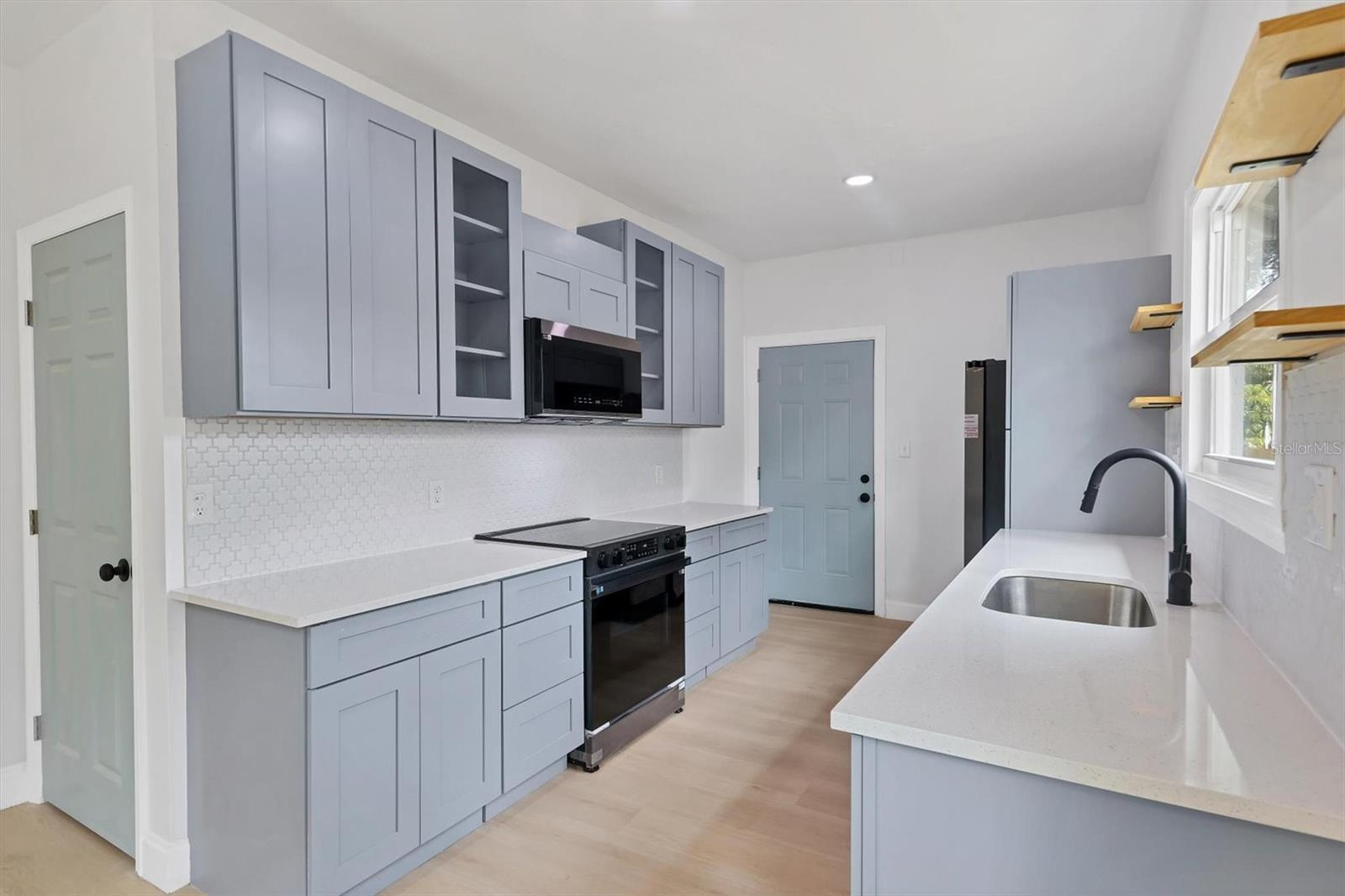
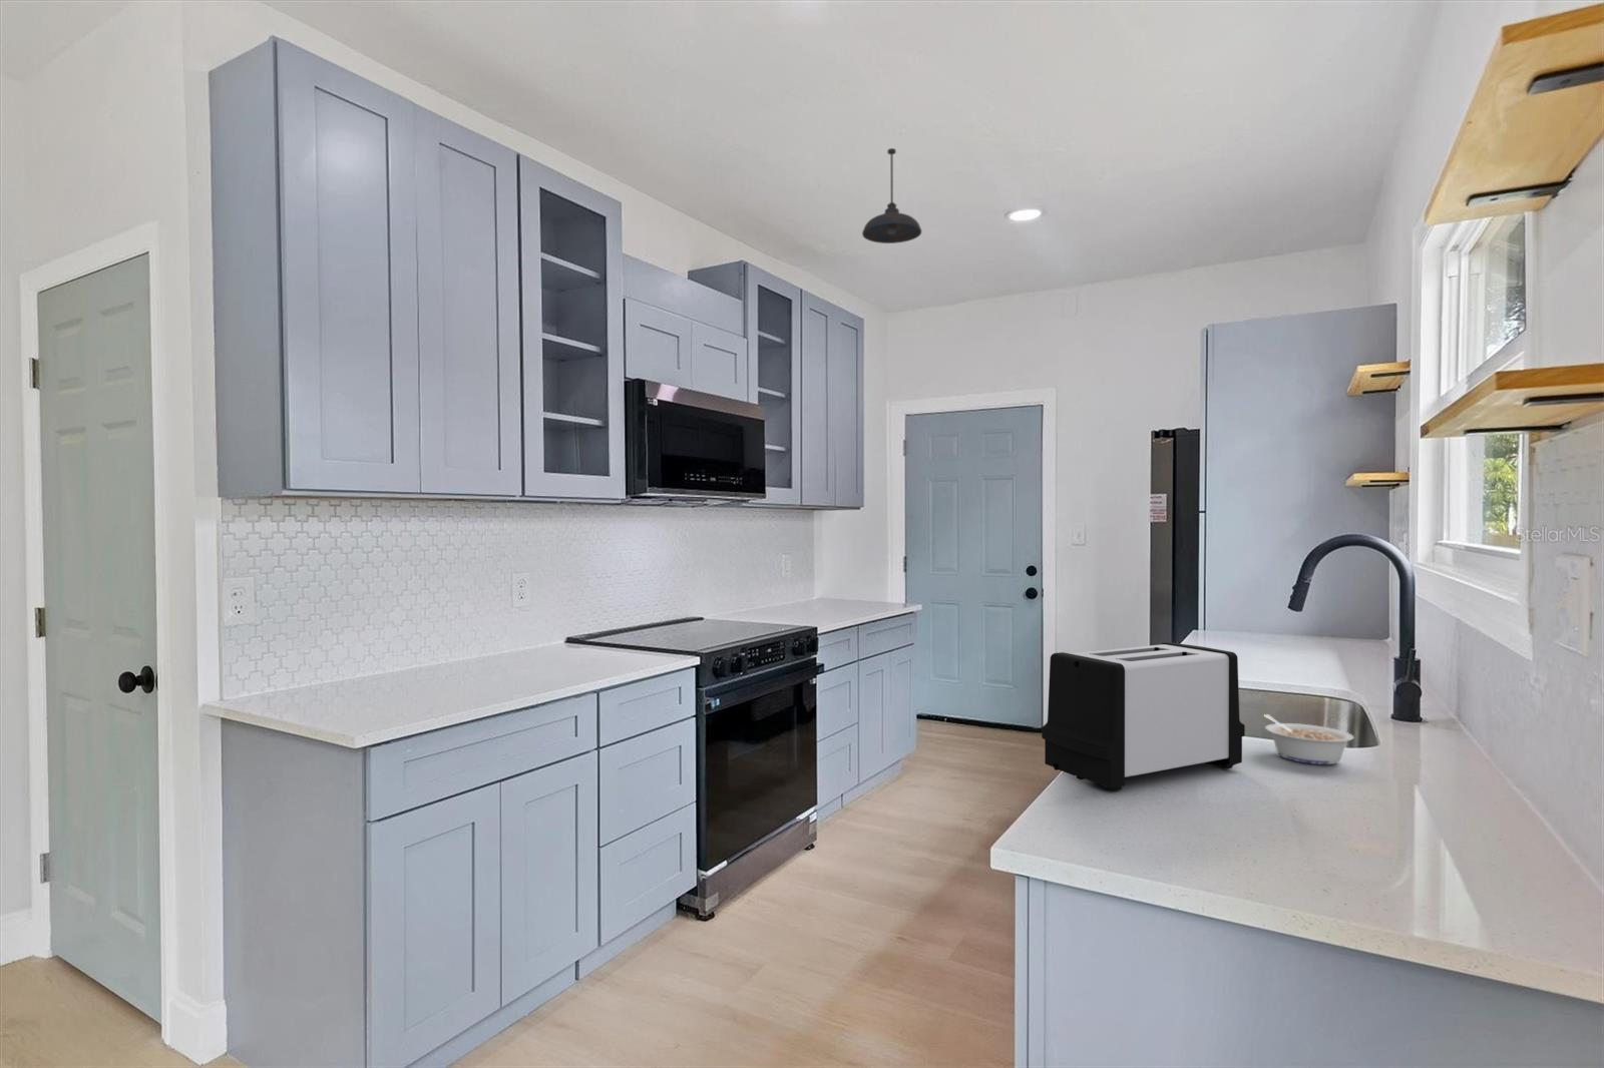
+ legume [1262,713,1355,765]
+ toaster [1041,641,1246,791]
+ pendant light [861,148,922,244]
